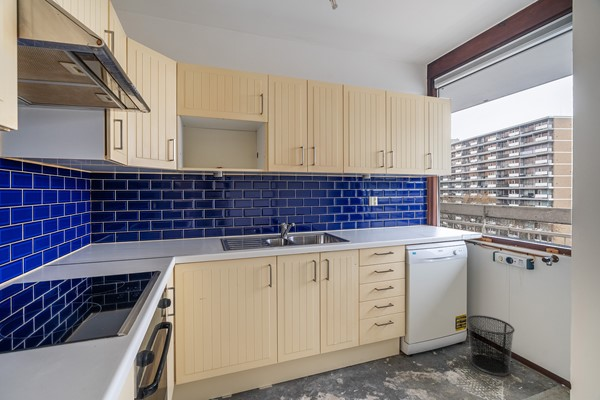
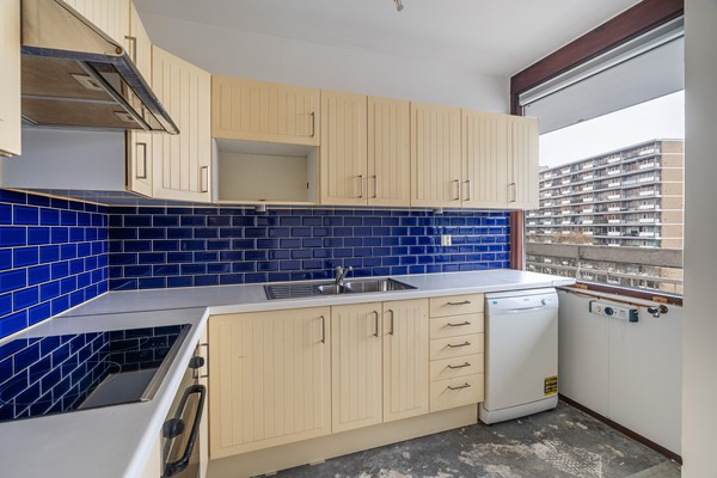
- waste bin [466,314,516,377]
